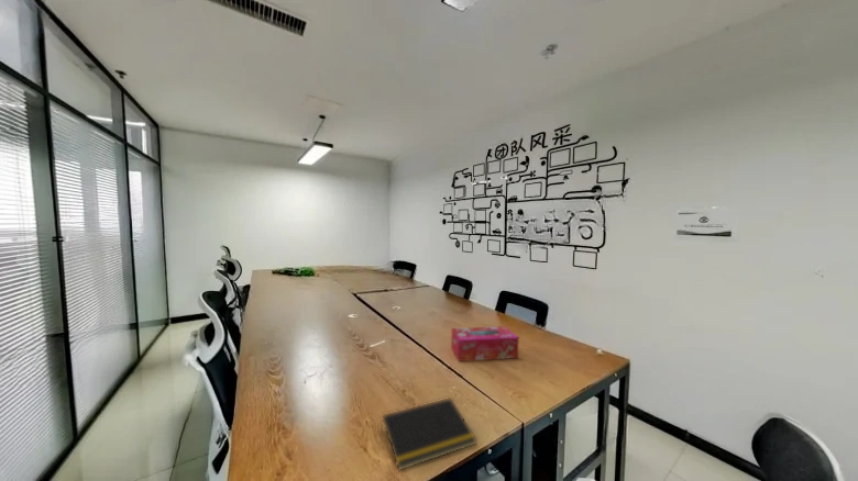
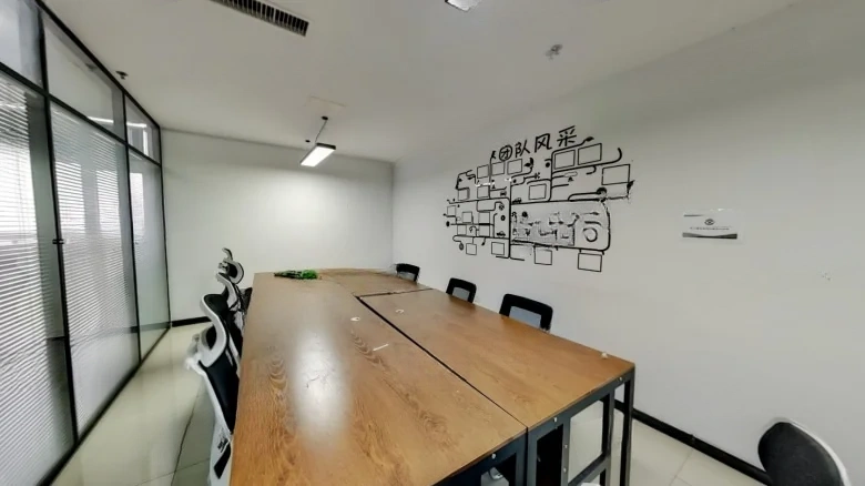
- notepad [380,396,479,471]
- tissue box [450,325,519,362]
